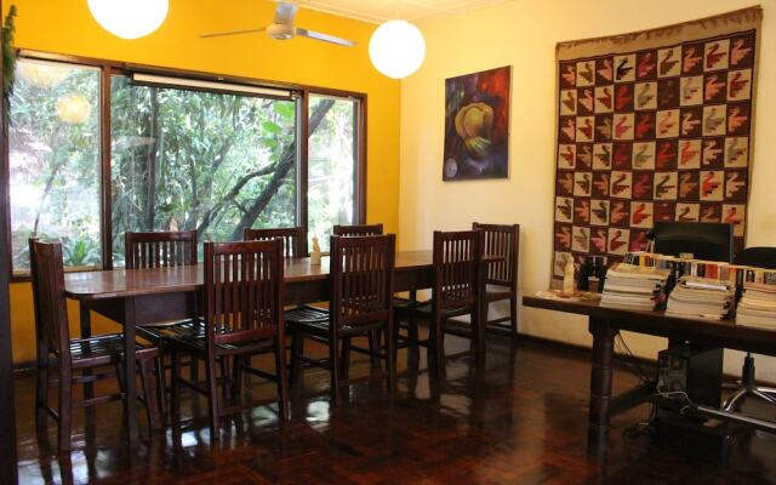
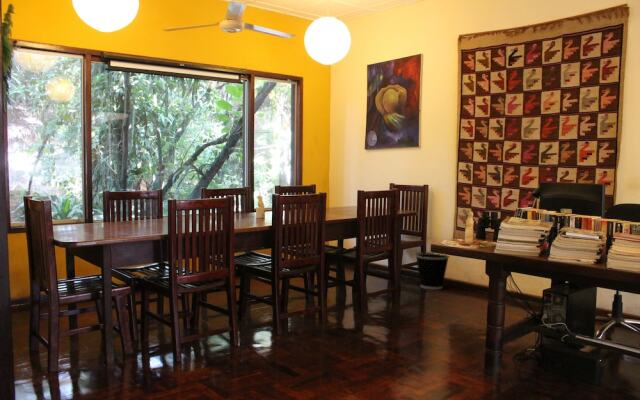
+ wastebasket [415,251,450,291]
